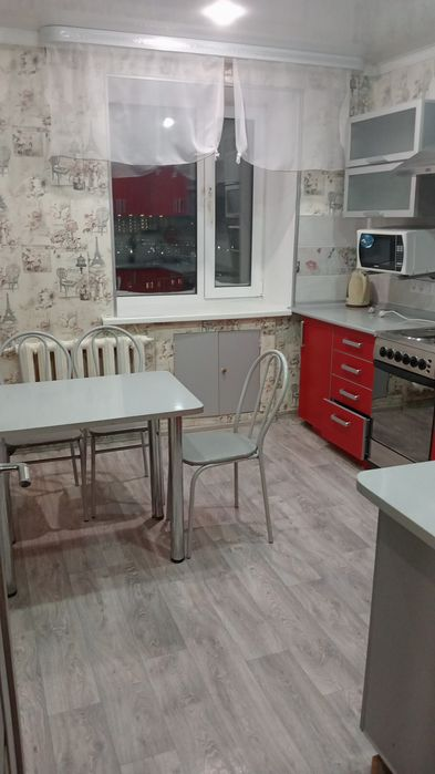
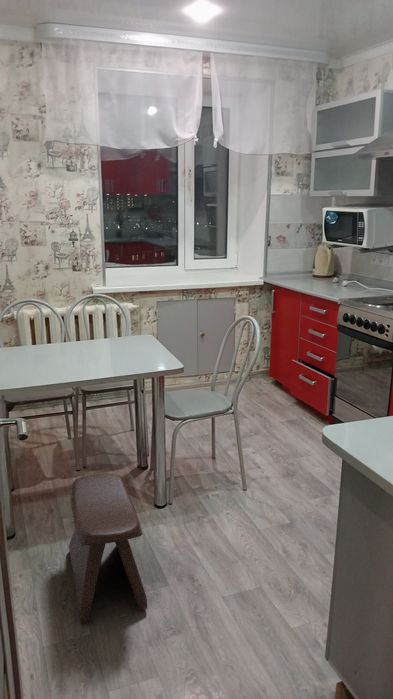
+ stool [68,472,148,625]
